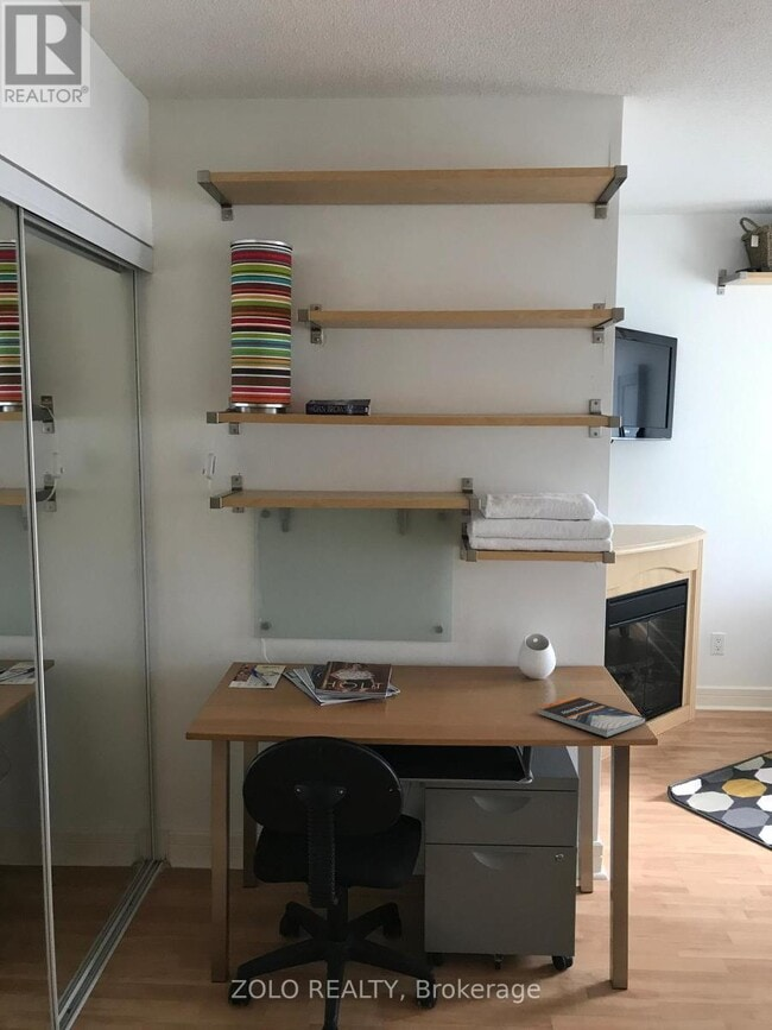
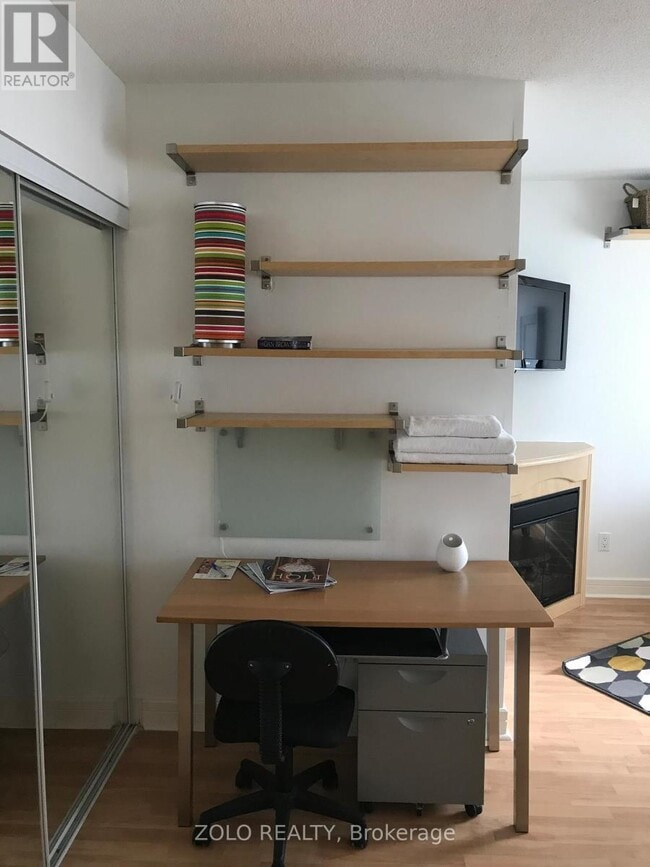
- book [536,695,647,739]
